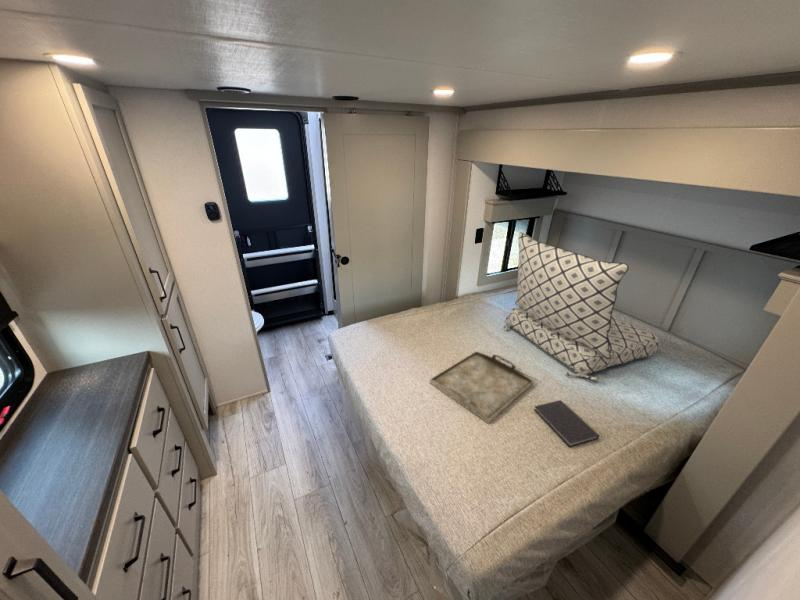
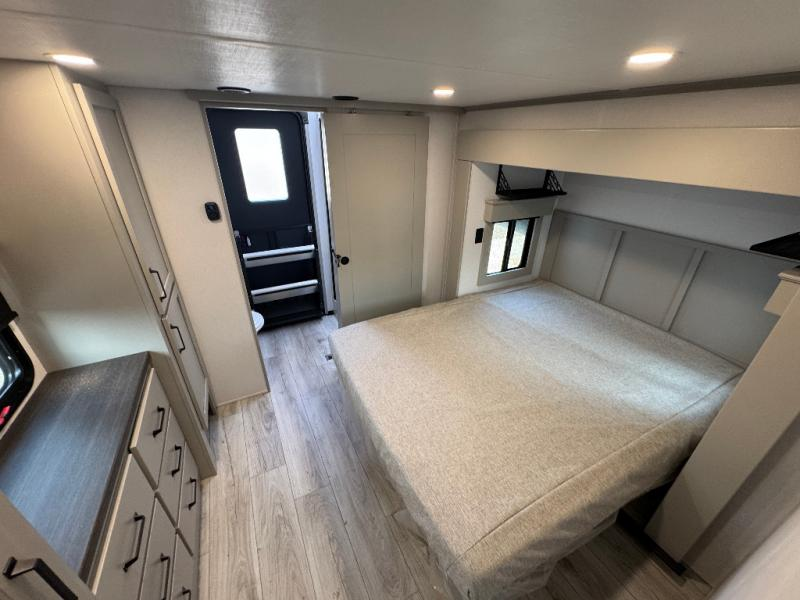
- diary [533,399,600,448]
- serving tray [429,350,535,425]
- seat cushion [502,232,661,383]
